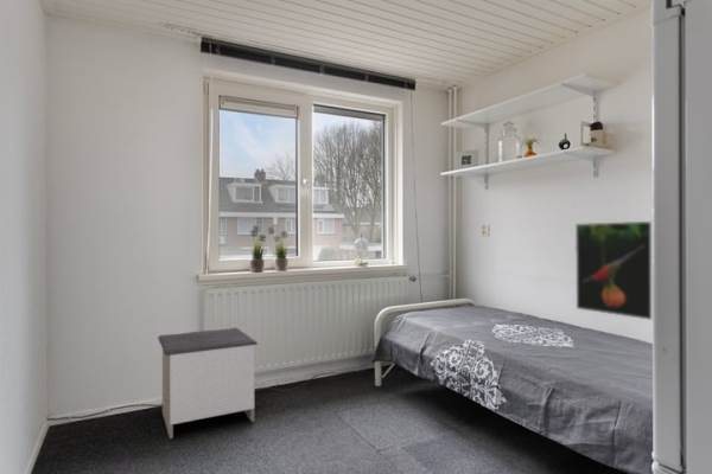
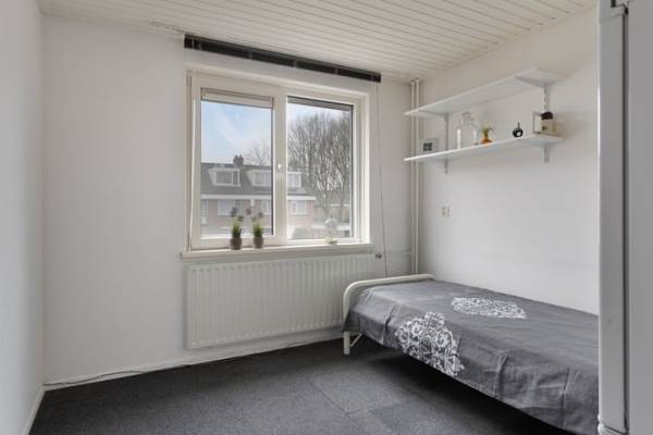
- nightstand [157,327,259,440]
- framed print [574,220,653,321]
